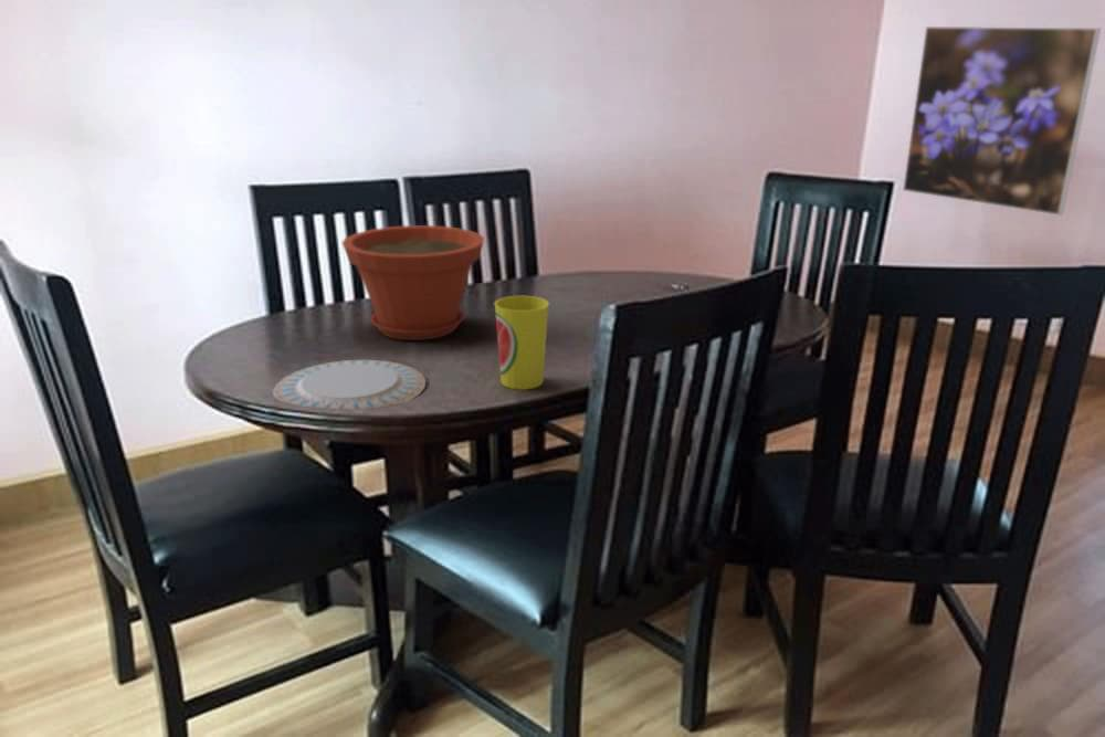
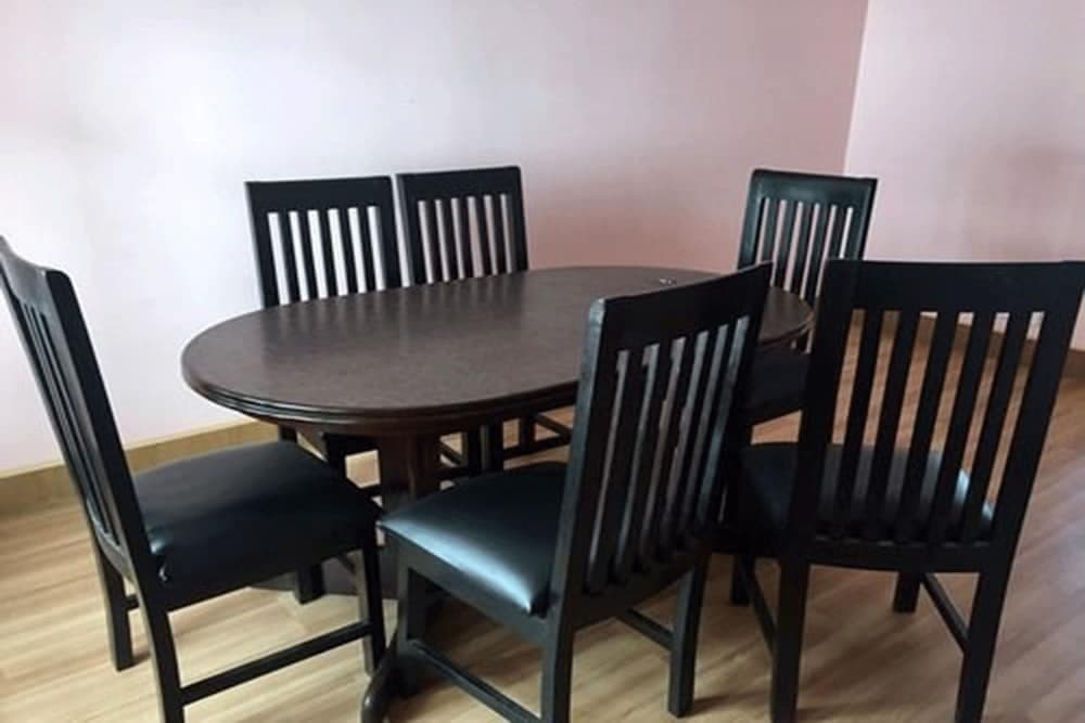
- cup [494,295,550,391]
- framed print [902,25,1102,217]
- chinaware [272,359,427,410]
- plant pot [341,224,485,341]
